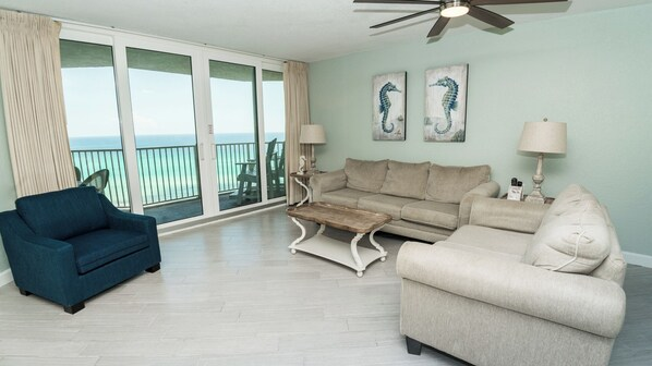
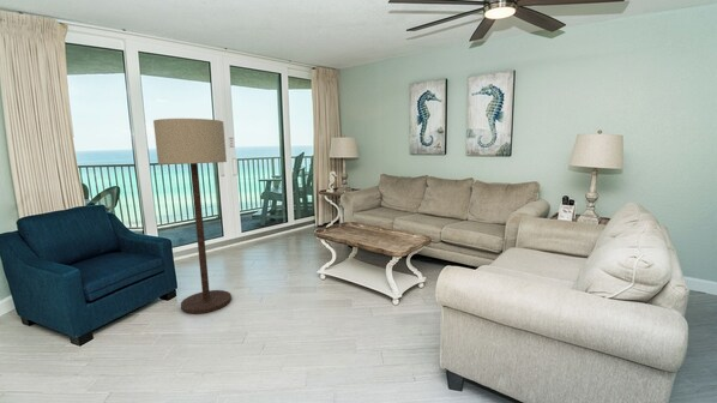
+ floor lamp [152,118,233,314]
